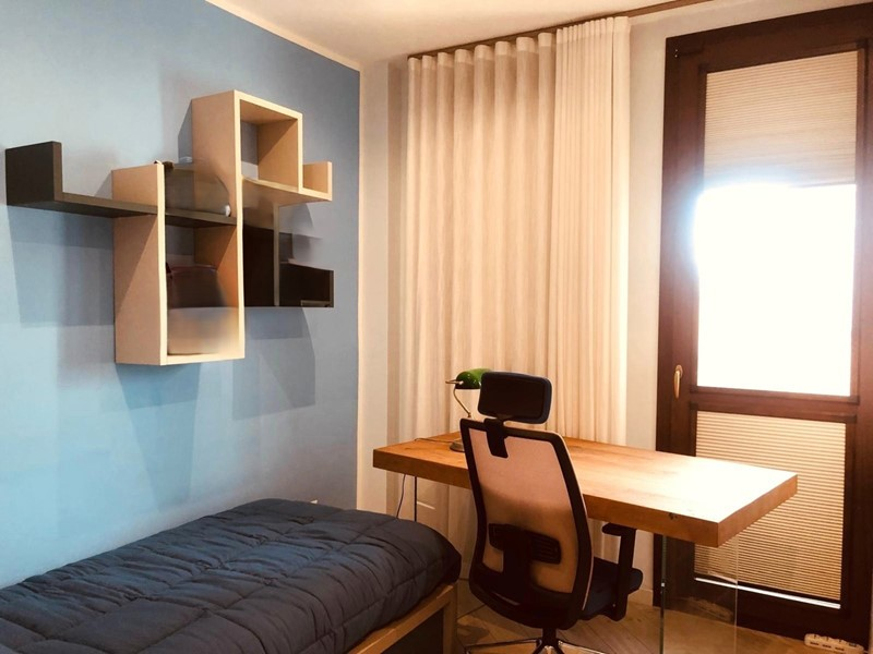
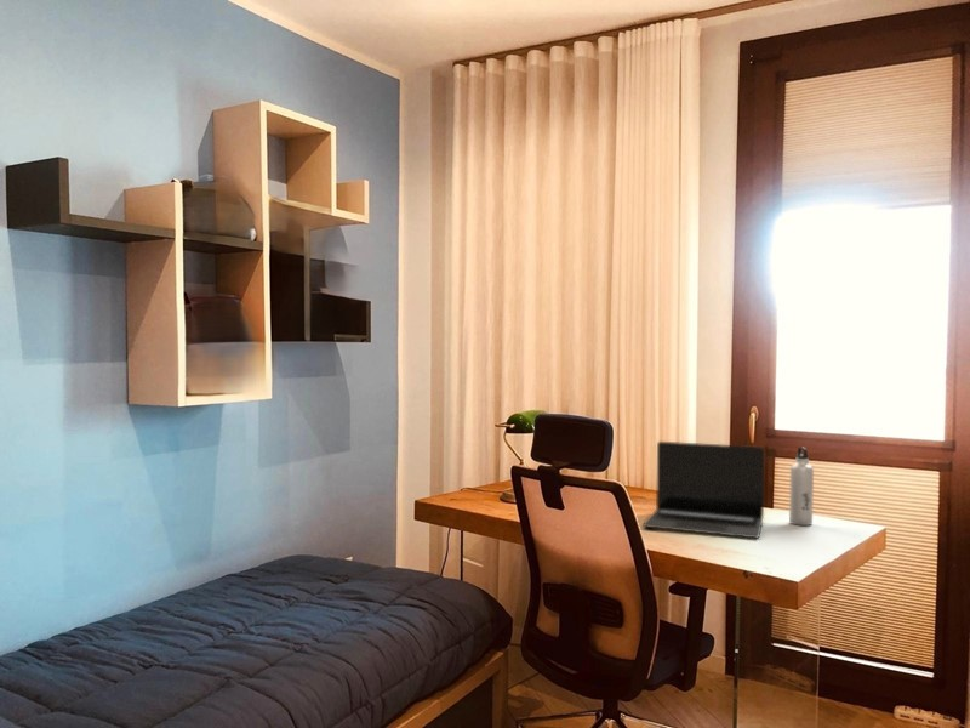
+ water bottle [788,445,815,527]
+ laptop [641,440,765,539]
